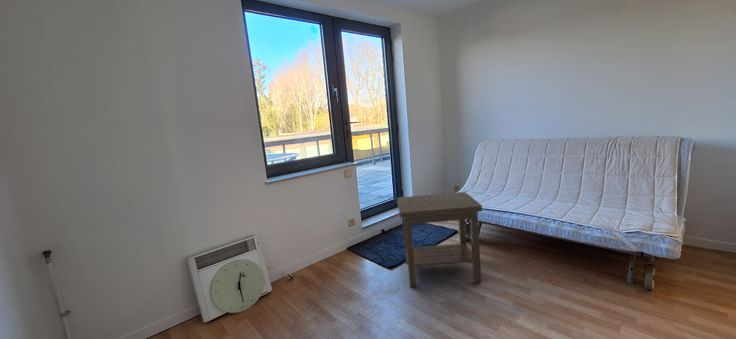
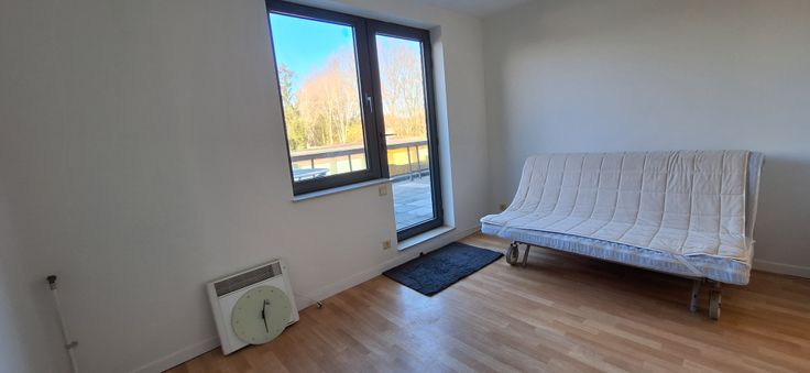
- side table [396,191,483,288]
